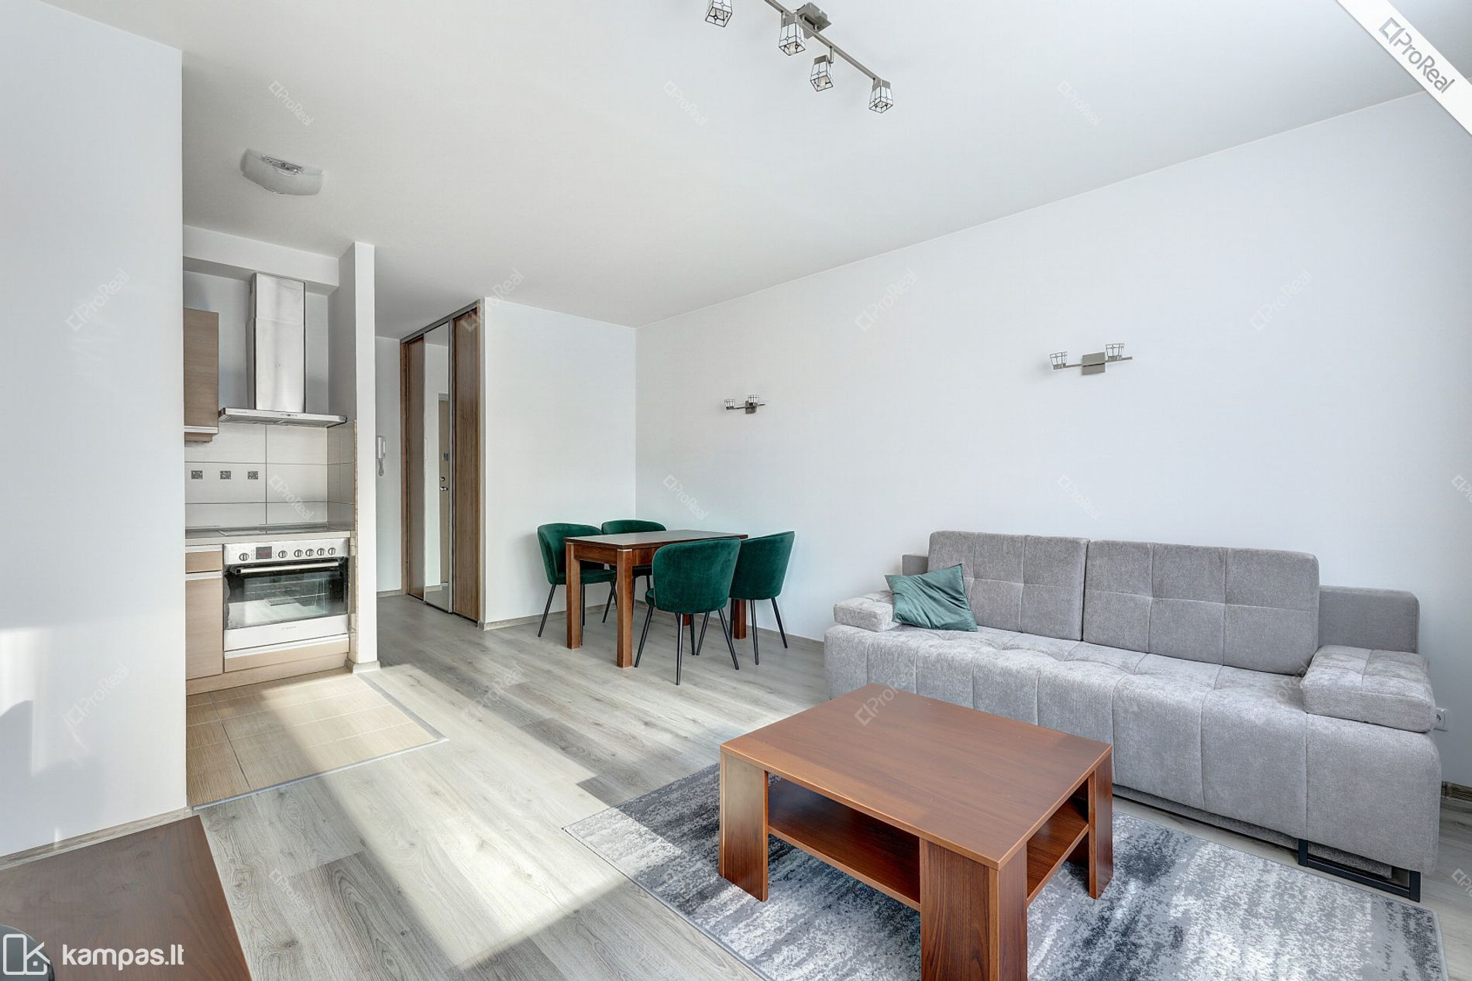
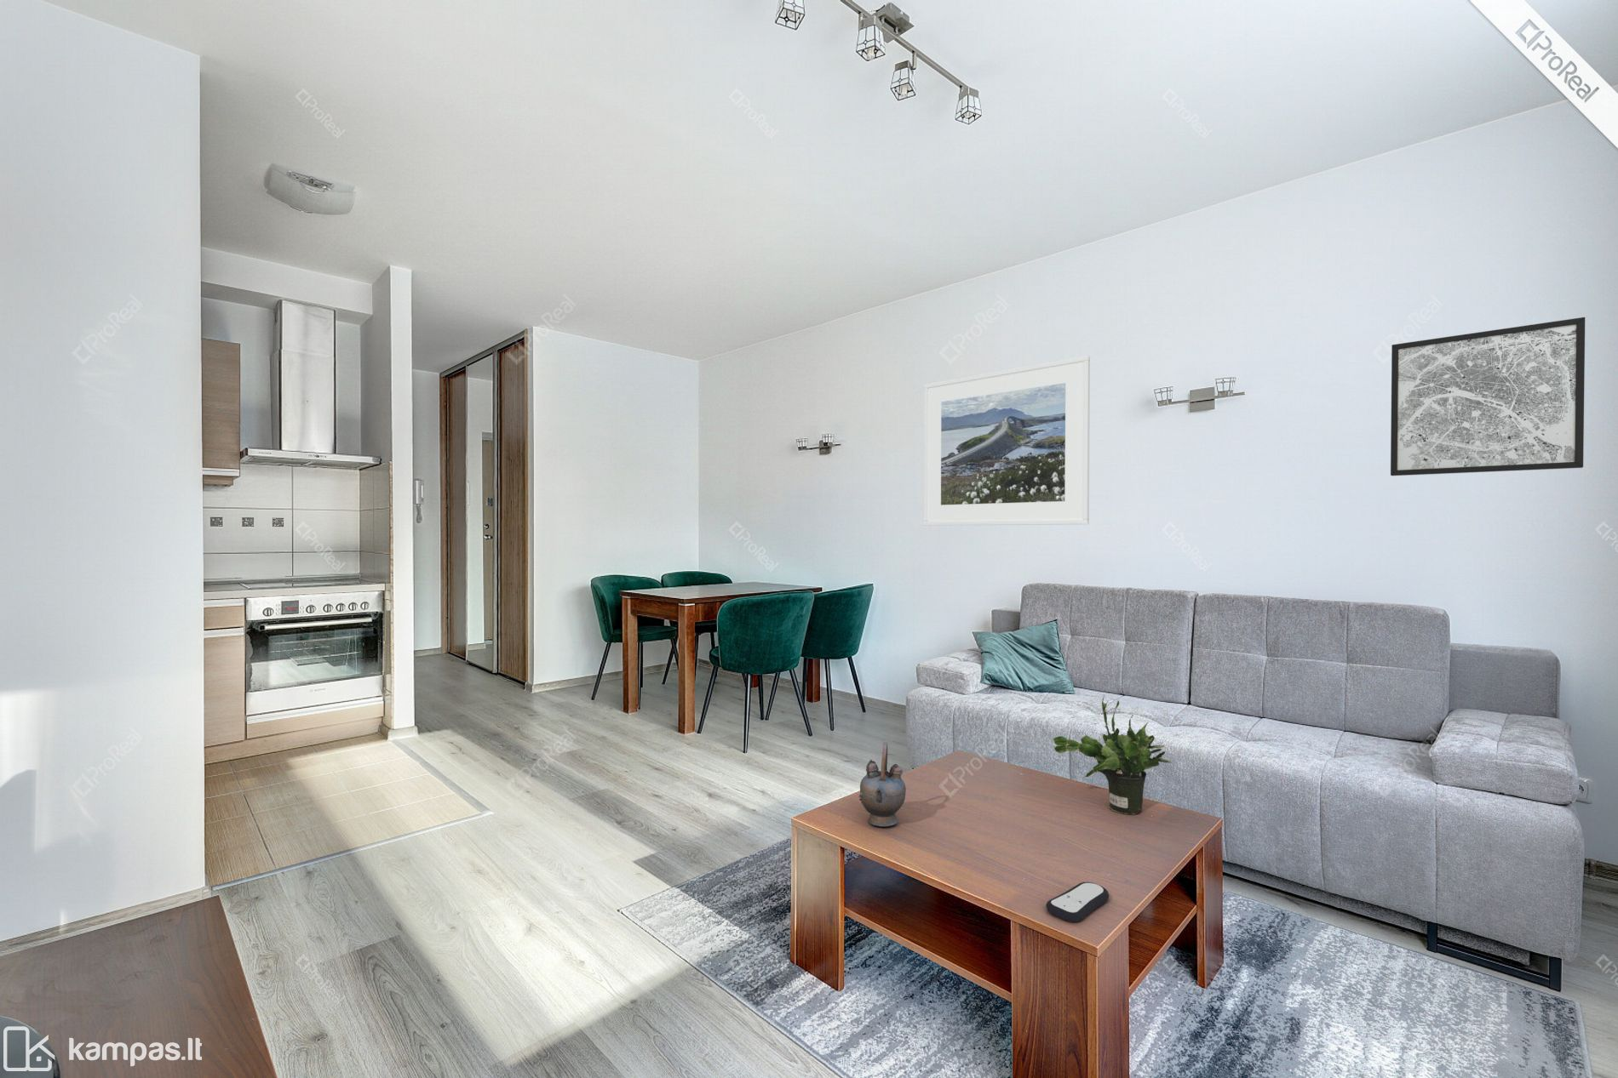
+ wall art [1389,316,1585,476]
+ remote control [1045,882,1110,923]
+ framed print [923,355,1091,527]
+ teapot [858,741,907,828]
+ potted plant [1052,694,1171,815]
